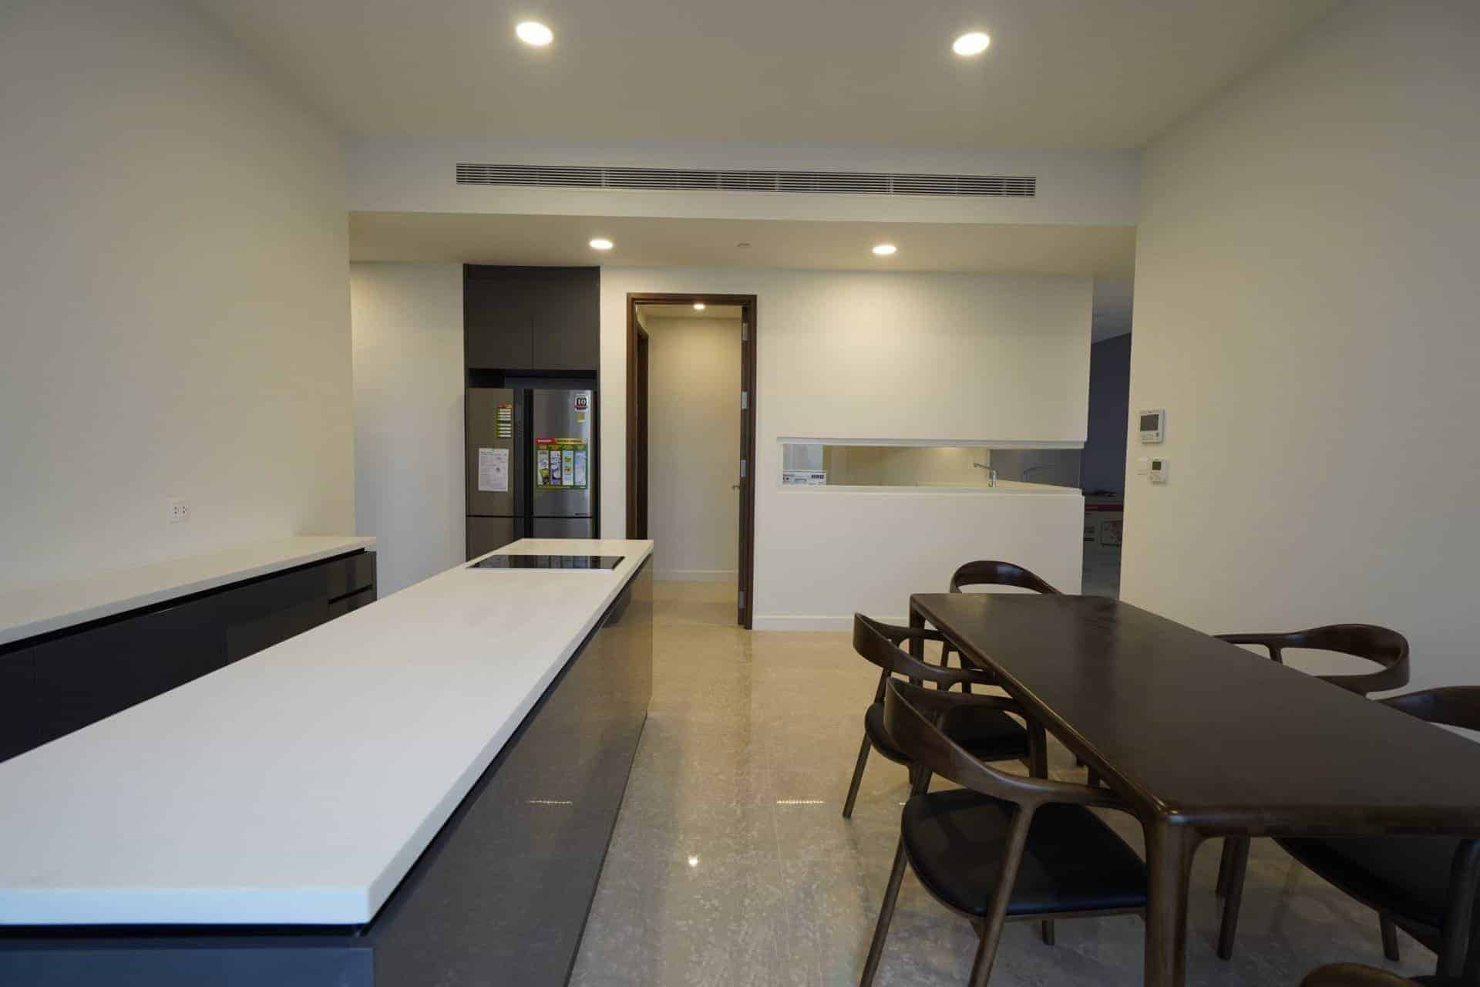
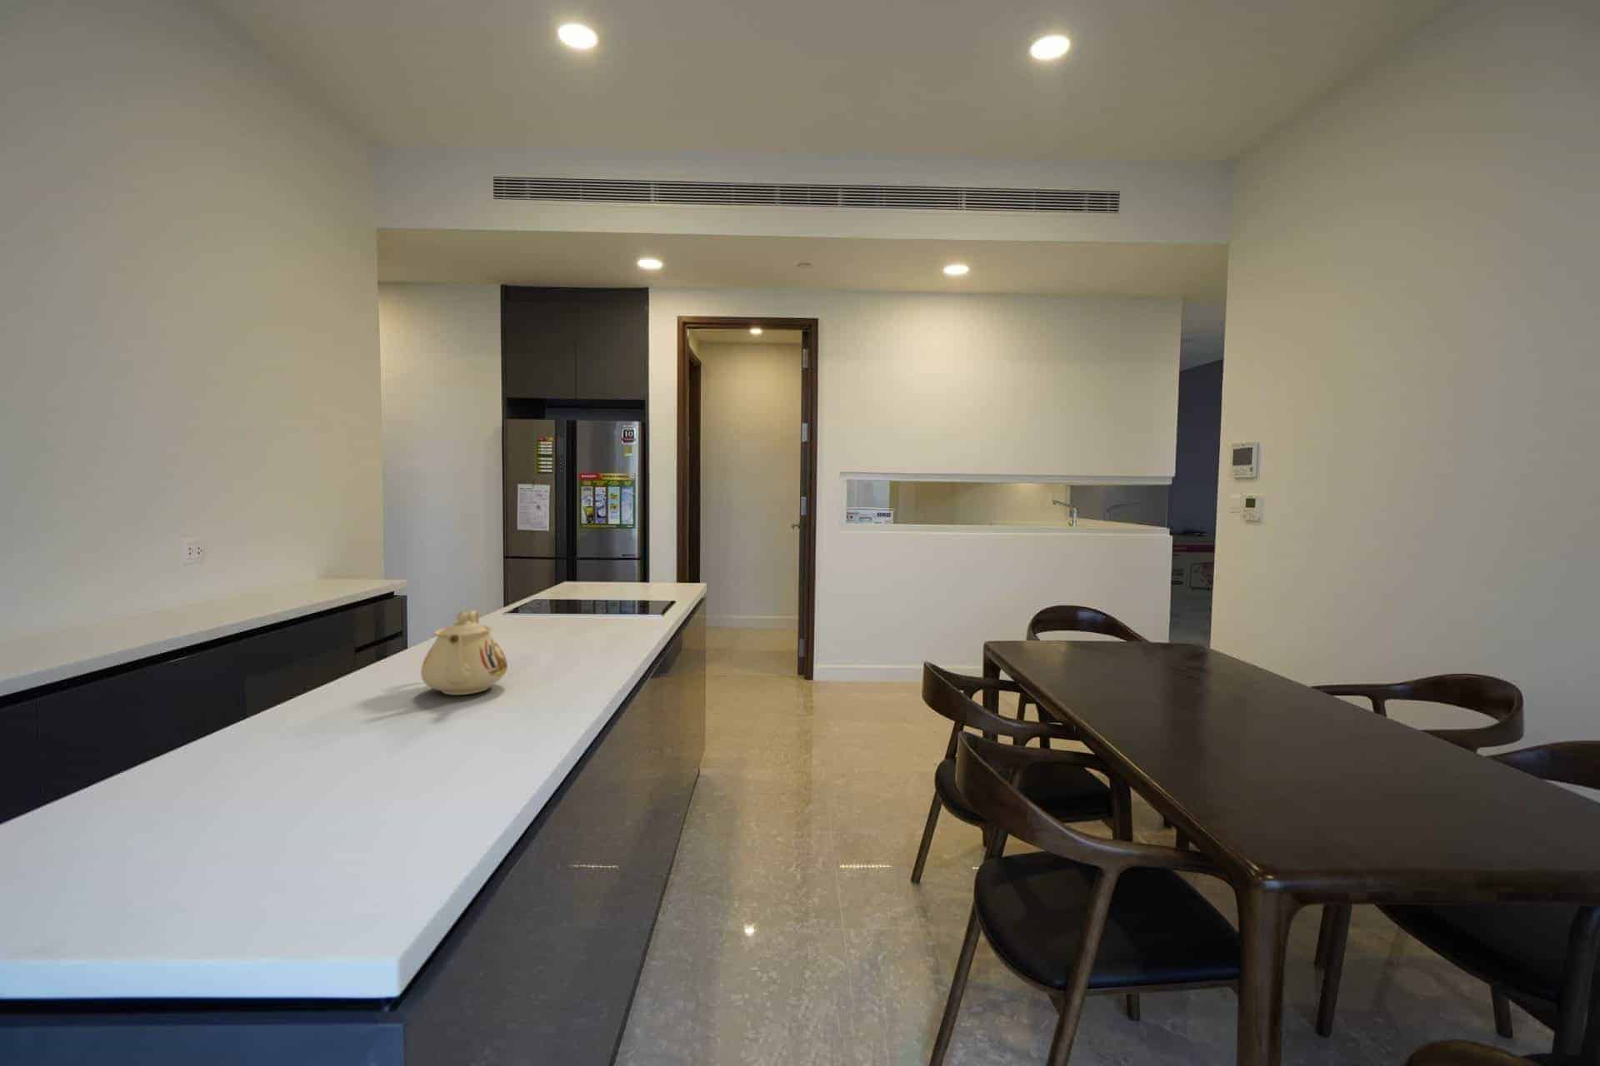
+ teapot [420,609,508,695]
